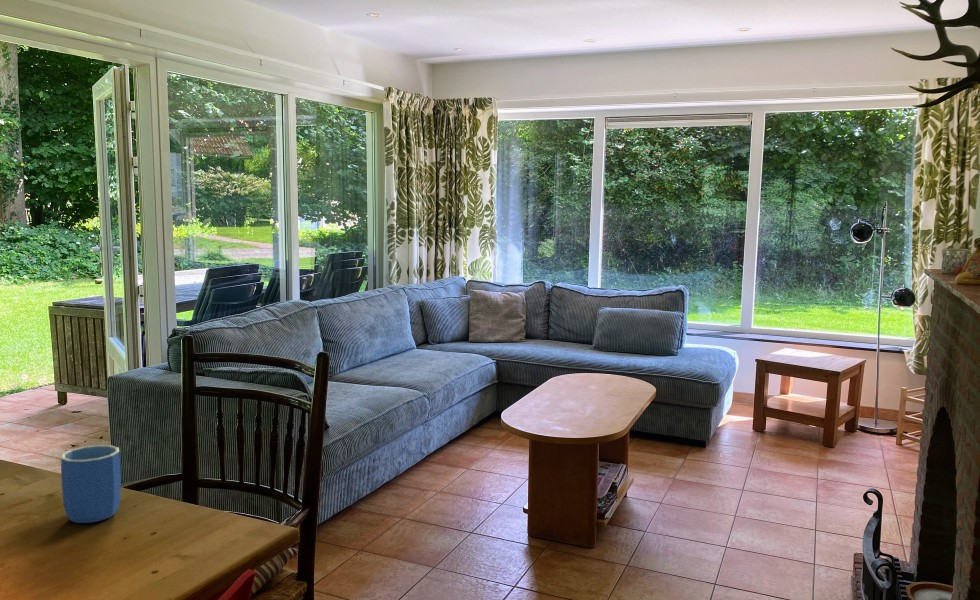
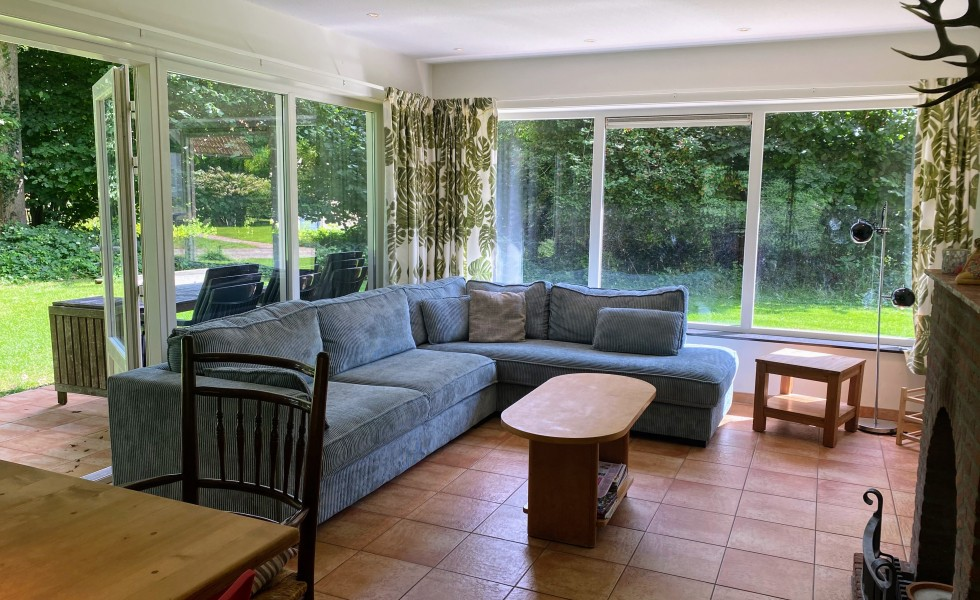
- mug [60,444,122,524]
